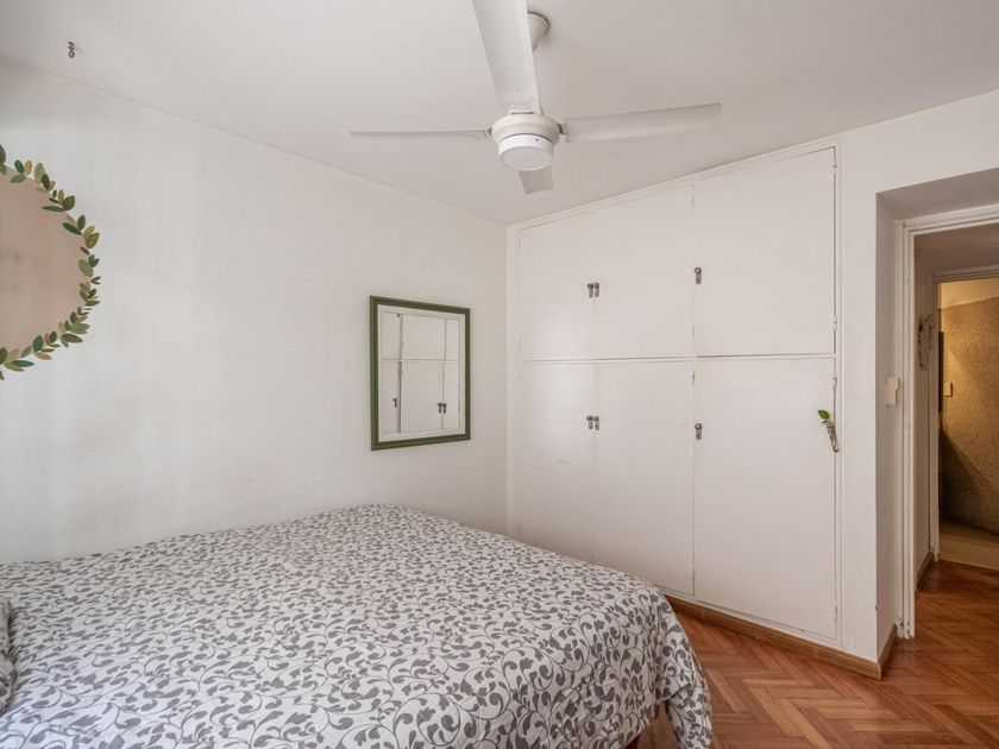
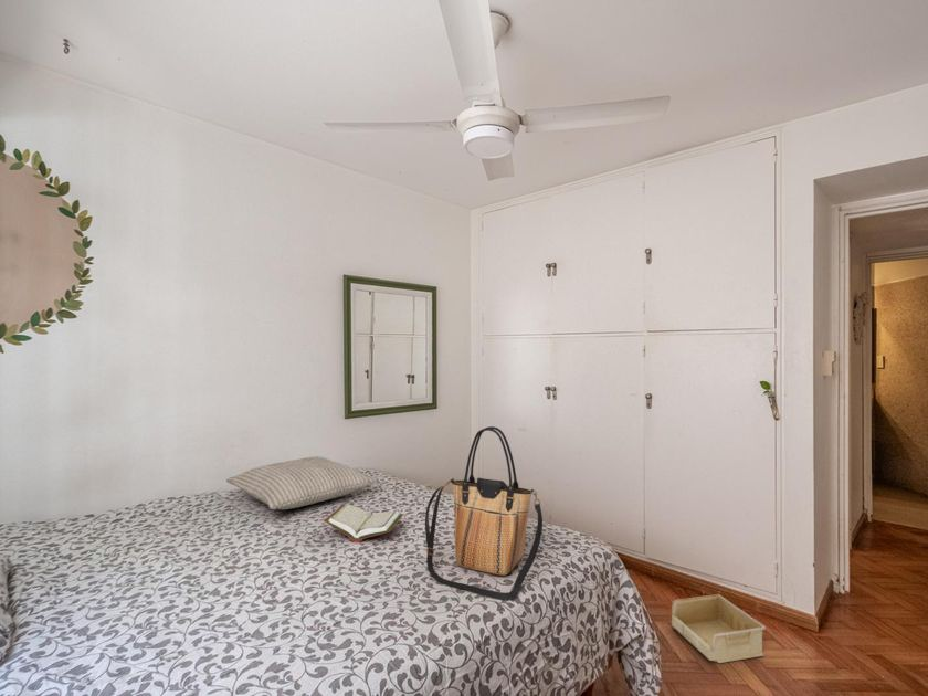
+ pillow [225,455,378,510]
+ tote bag [424,425,544,601]
+ book [323,503,404,544]
+ storage bin [671,593,767,664]
